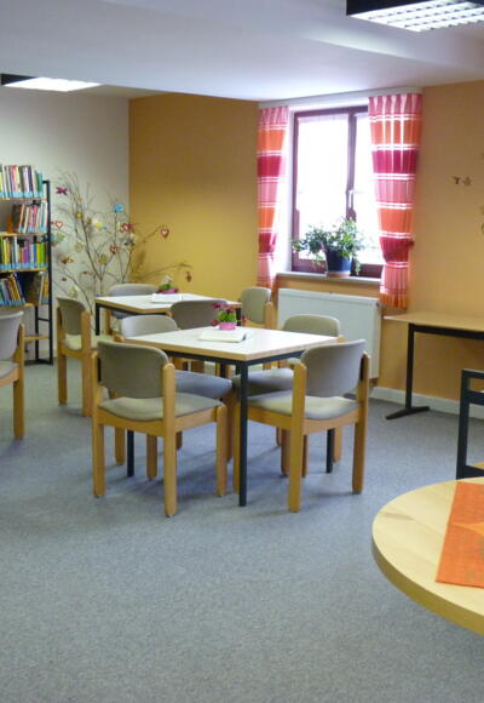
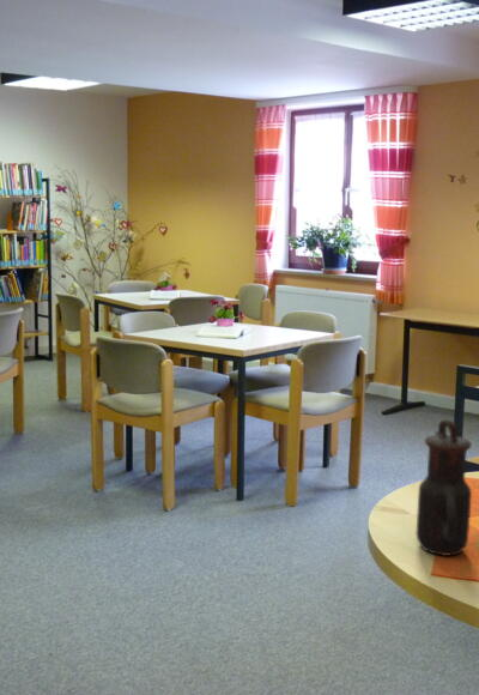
+ teapot [416,418,473,557]
